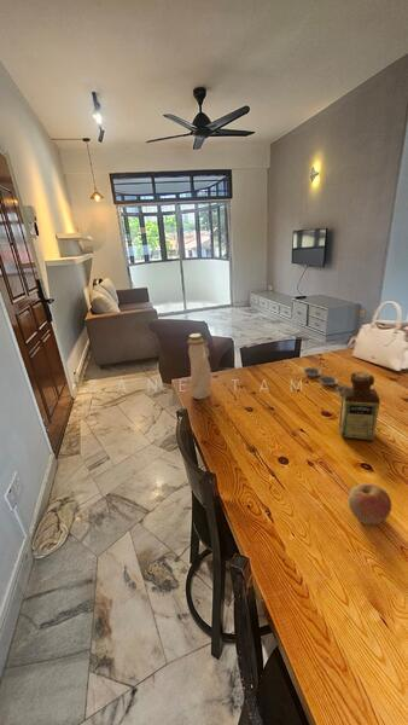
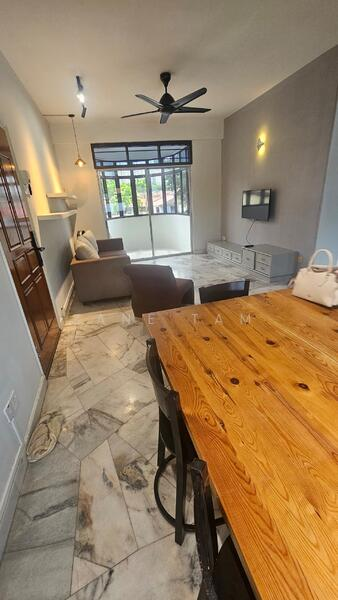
- apple [348,482,392,526]
- water bottle [186,332,212,400]
- bottle [338,370,381,442]
- plate [302,366,352,396]
